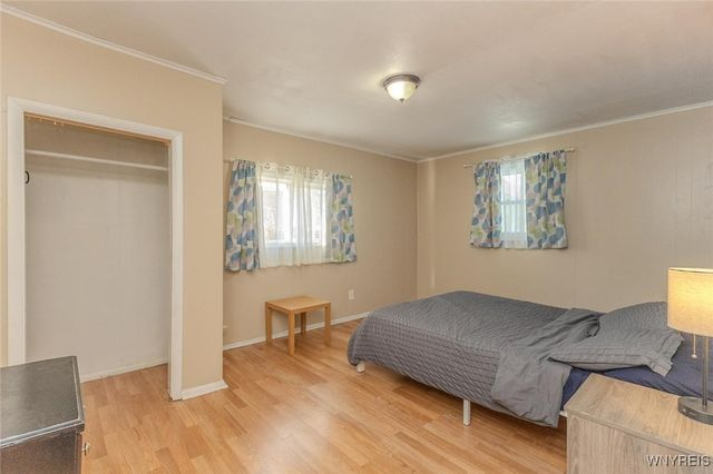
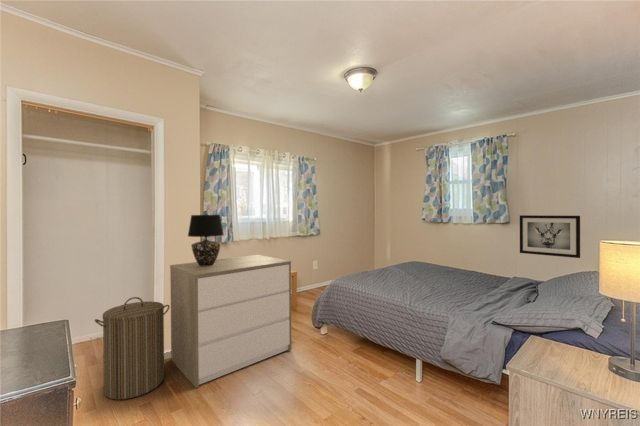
+ table lamp [187,214,225,266]
+ laundry hamper [94,296,171,401]
+ wall art [519,214,581,259]
+ dresser [169,254,292,389]
